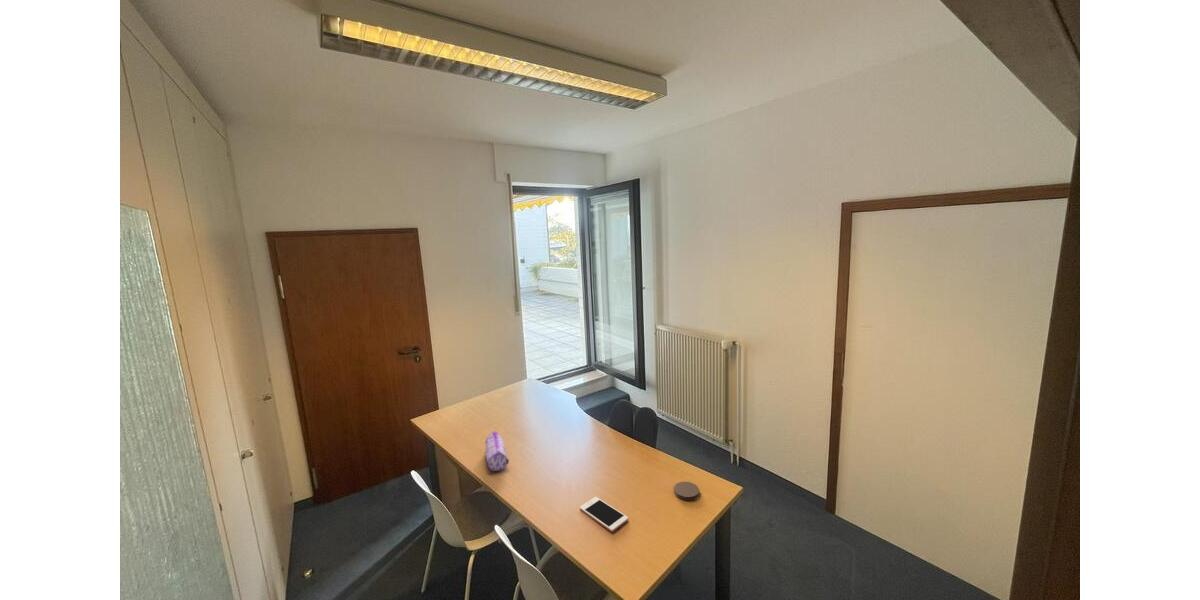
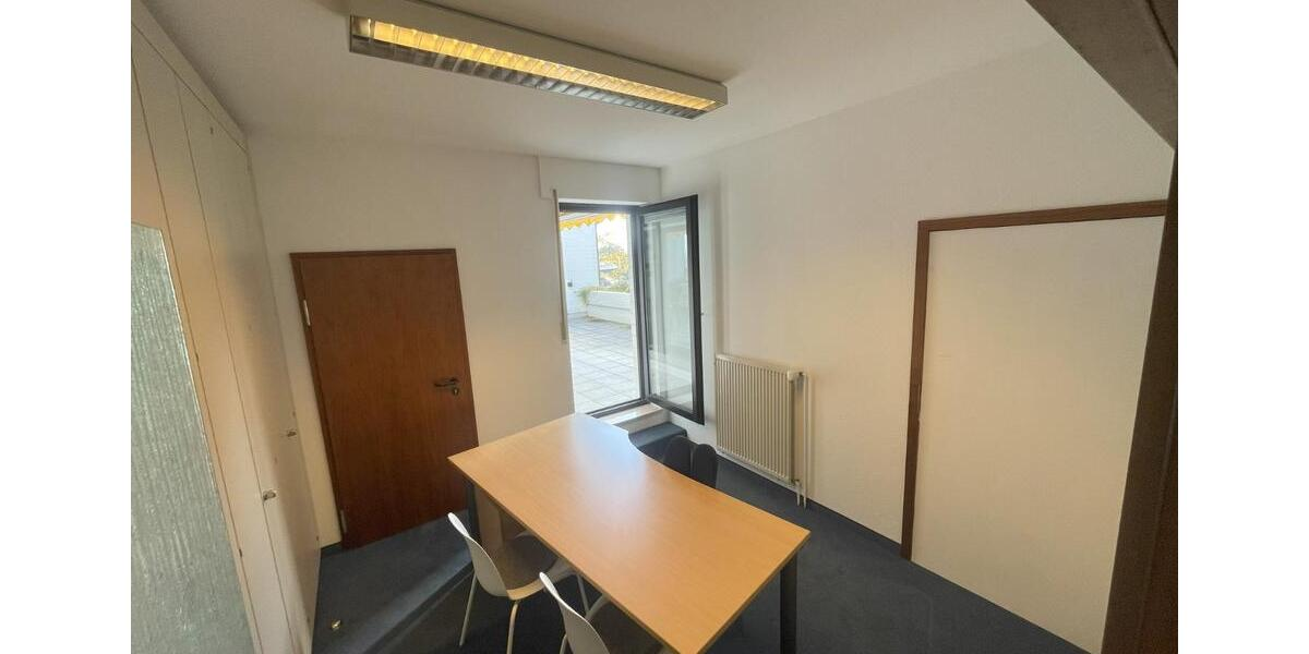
- coaster [673,481,700,501]
- cell phone [579,496,629,532]
- pencil case [484,430,510,472]
